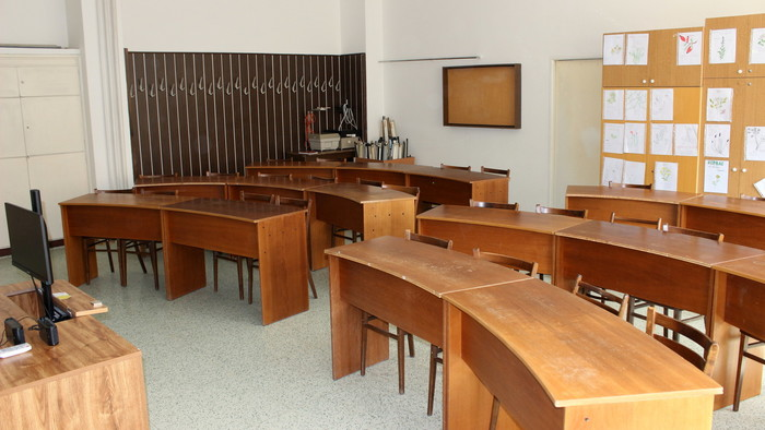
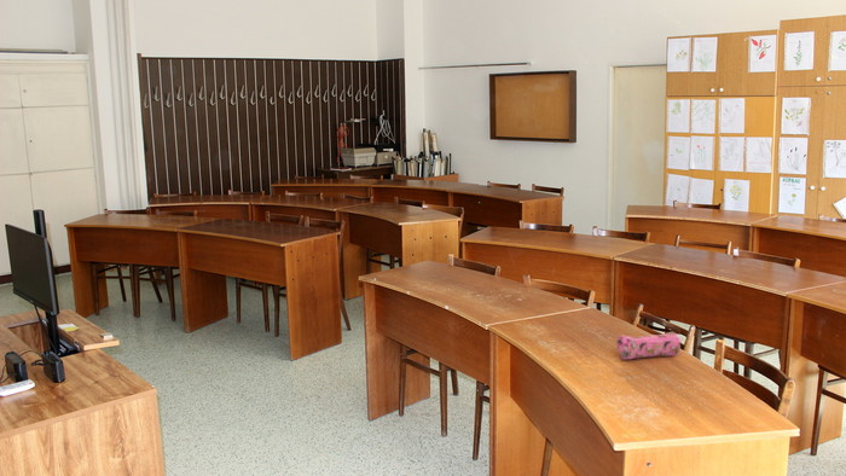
+ pencil case [615,331,683,361]
